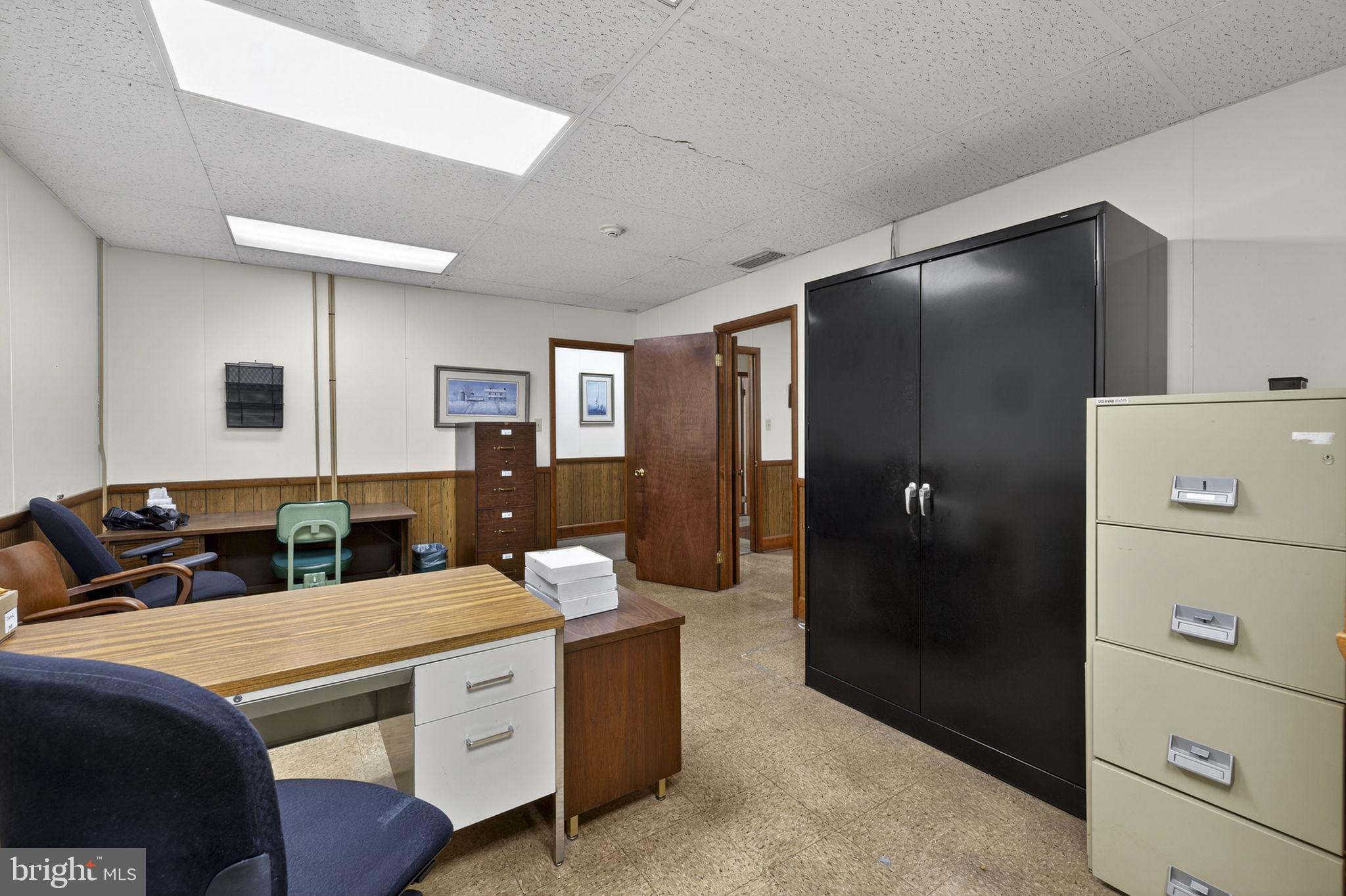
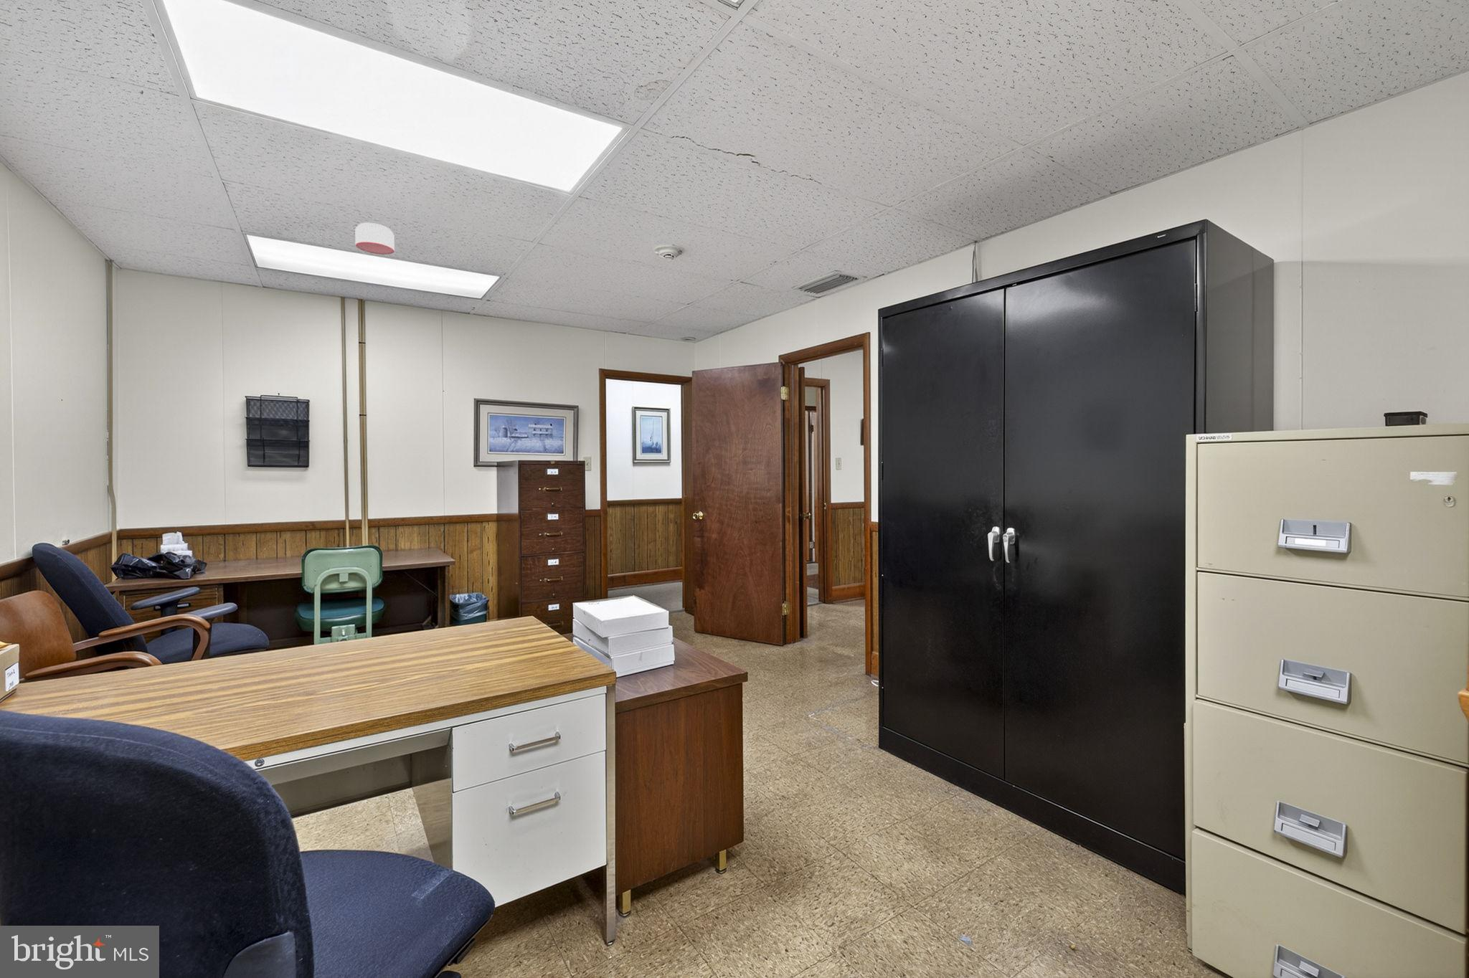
+ smoke detector [355,223,395,255]
